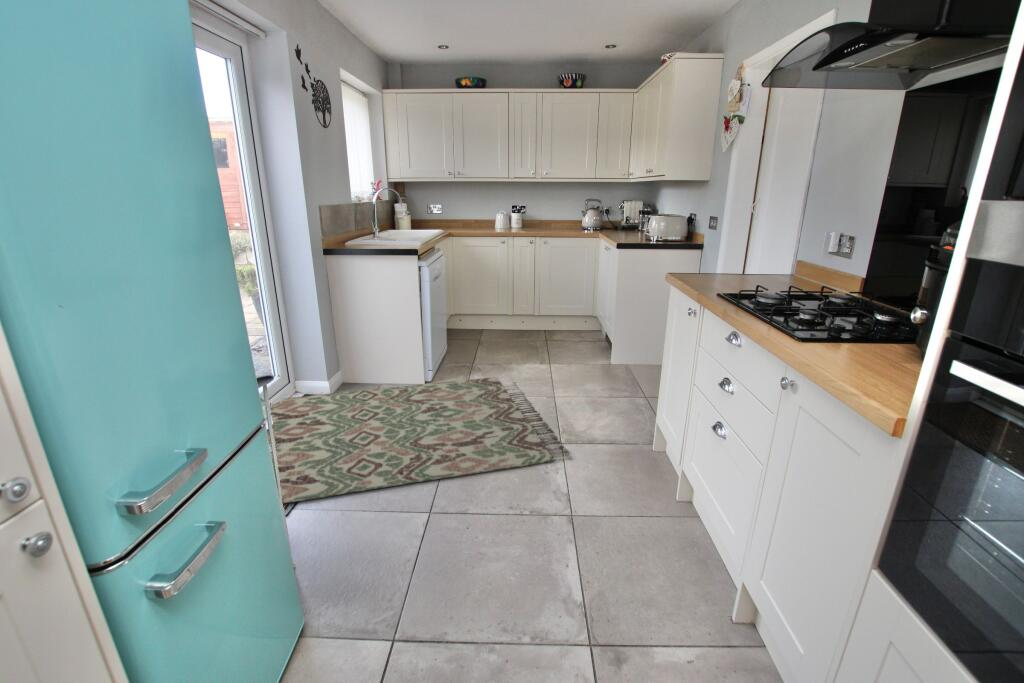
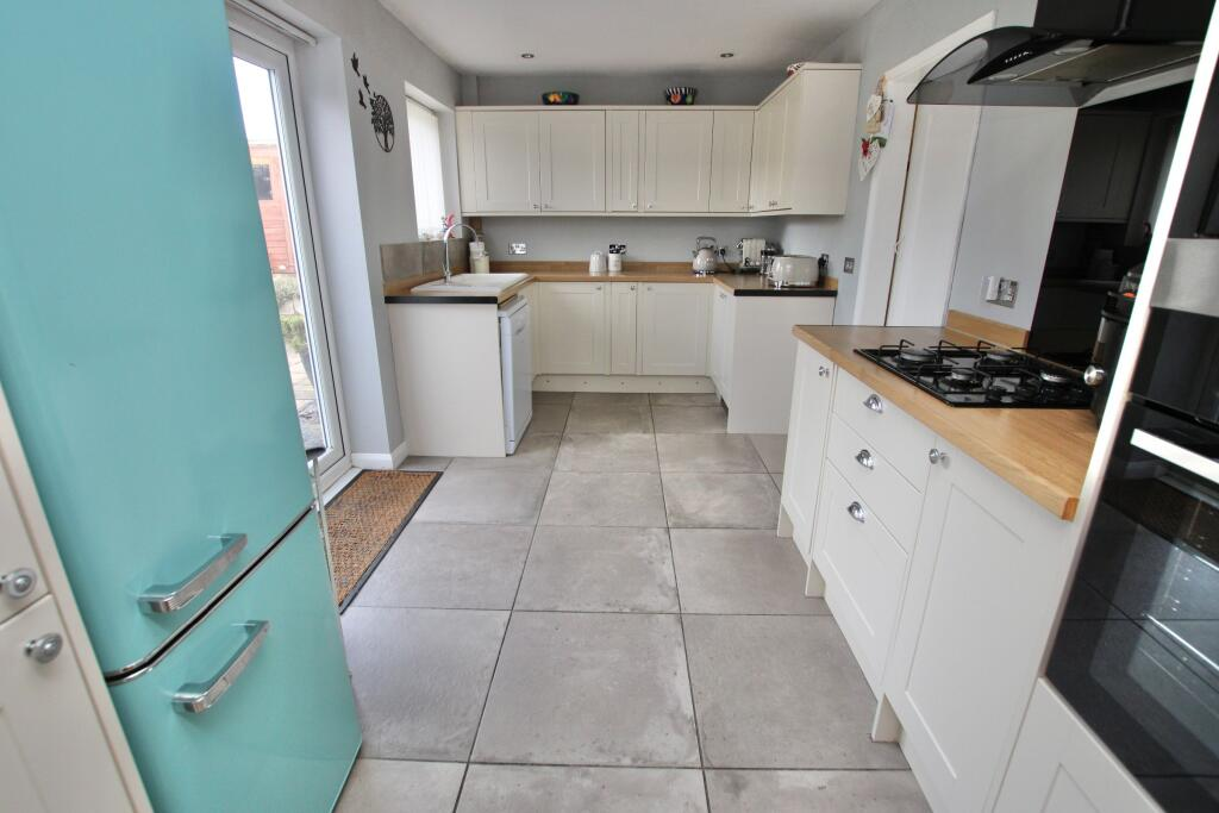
- rug [269,376,573,504]
